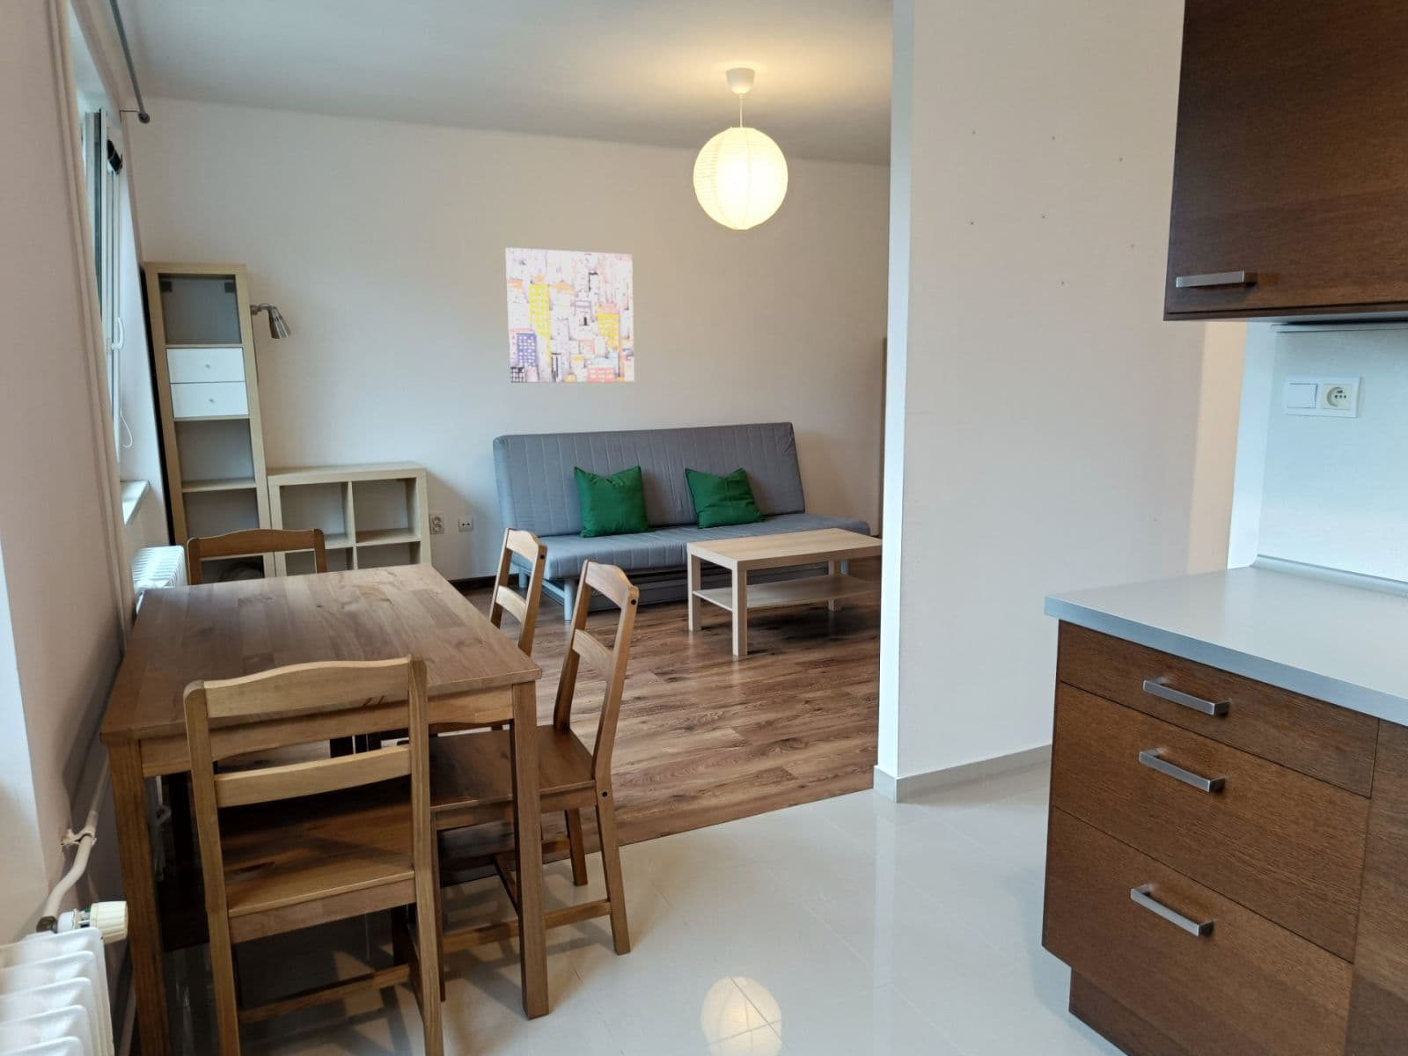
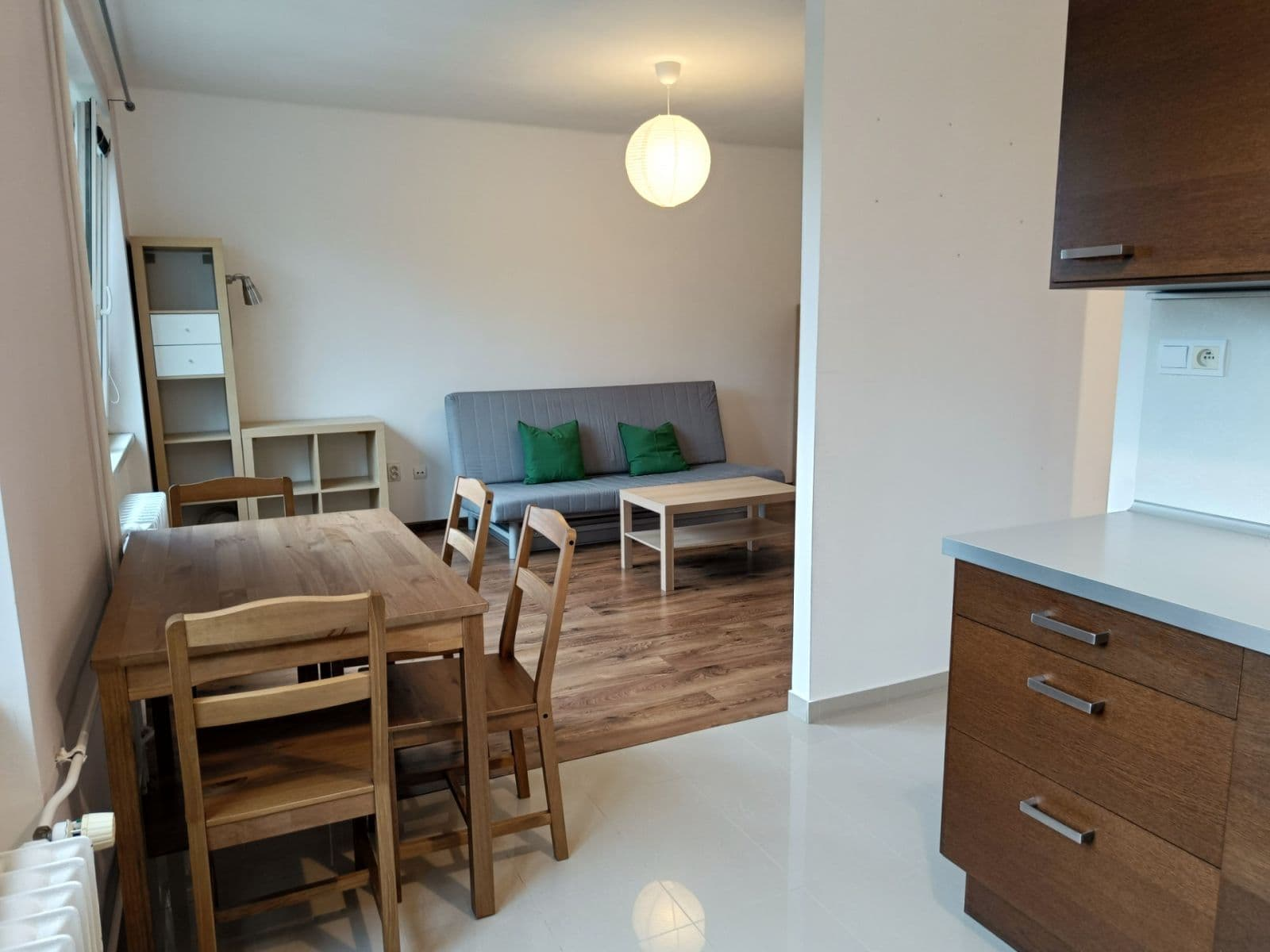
- wall art [504,246,635,384]
